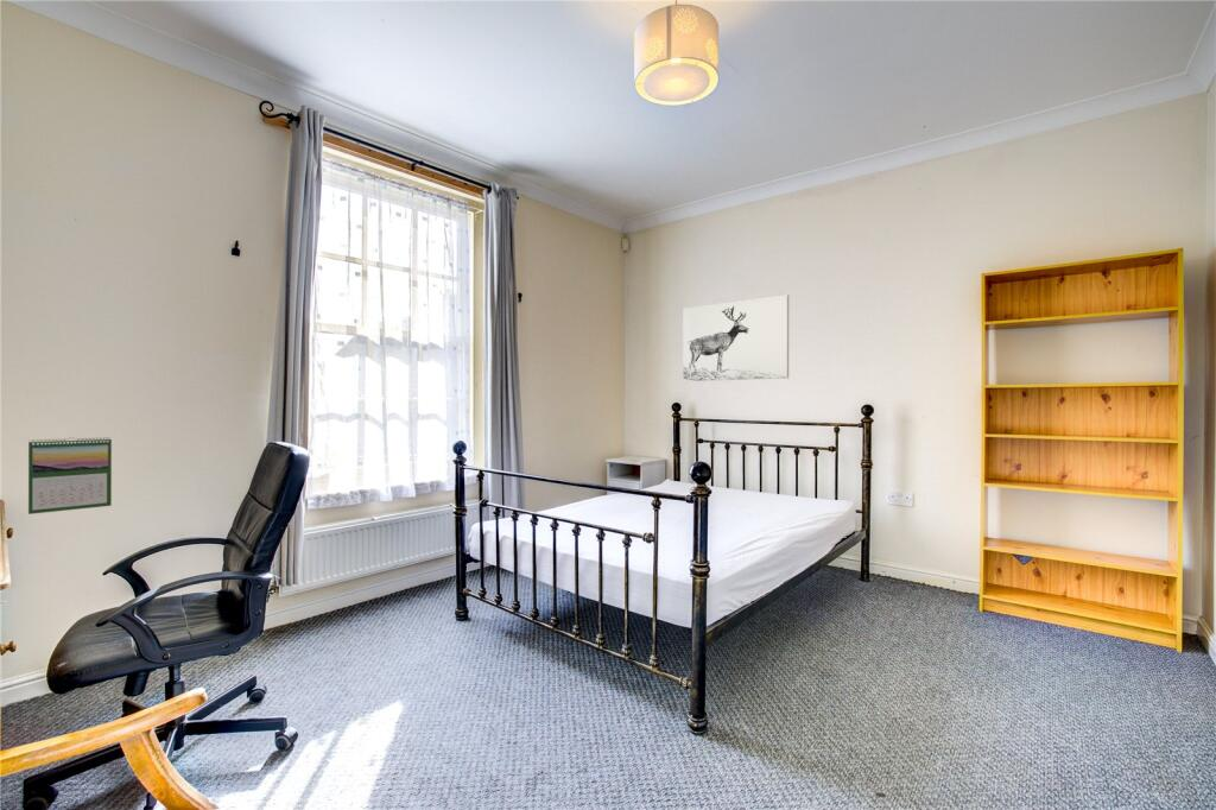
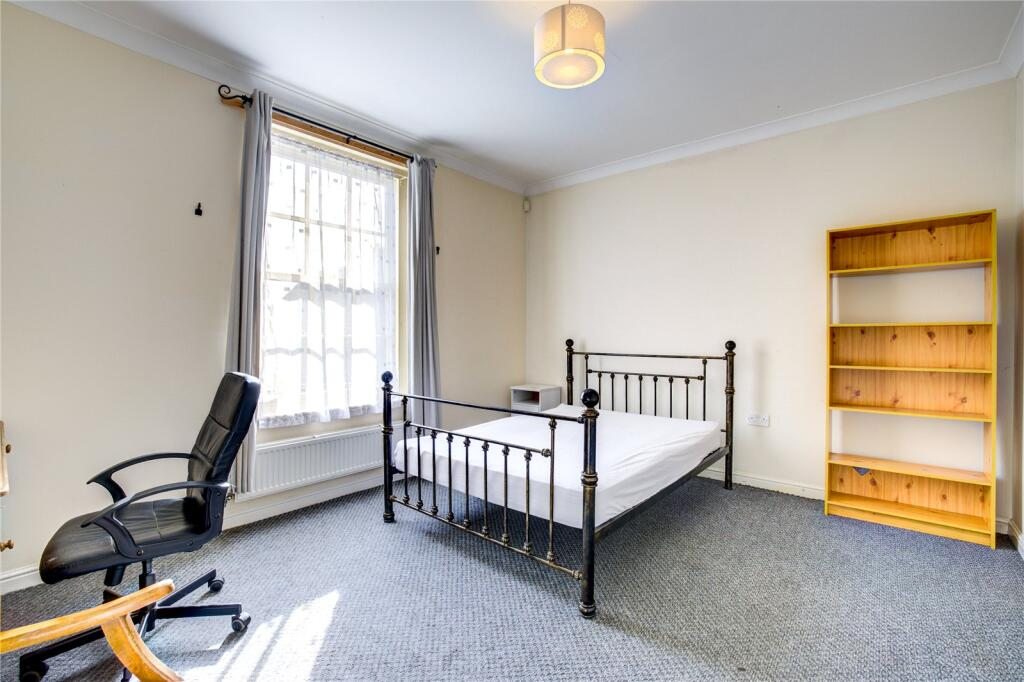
- calendar [27,436,113,515]
- wall art [682,293,790,382]
